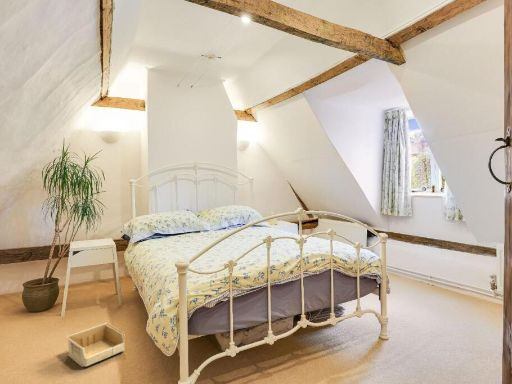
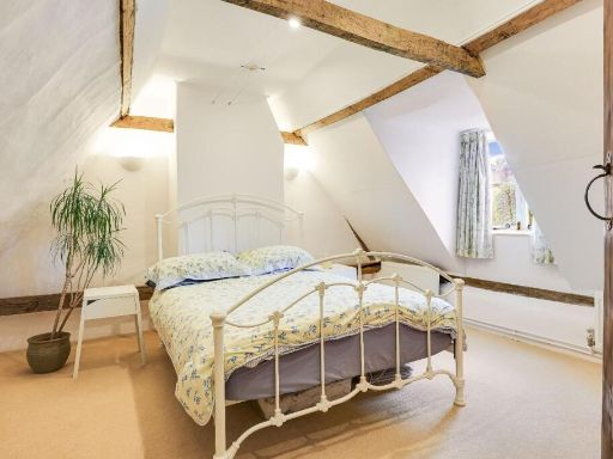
- storage bin [65,322,126,368]
